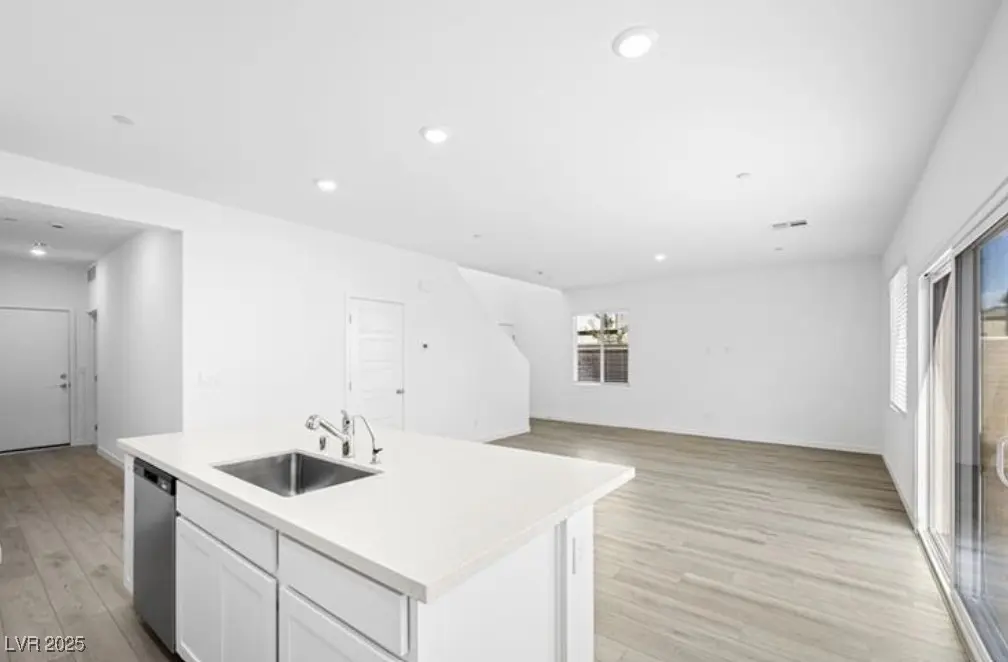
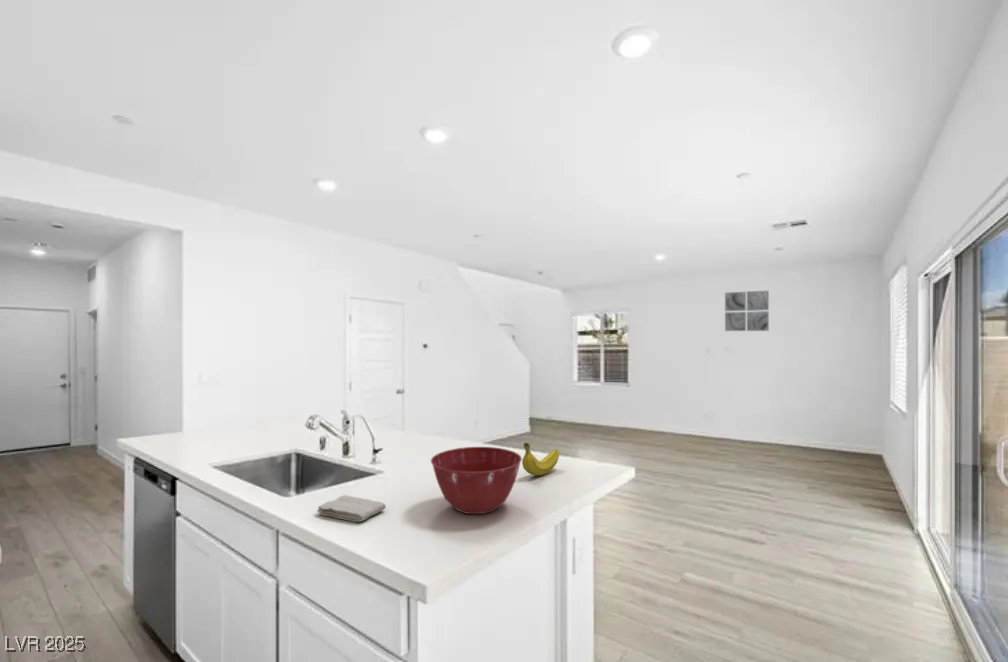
+ mixing bowl [430,446,523,515]
+ wall art [724,290,770,332]
+ washcloth [316,494,387,523]
+ fruit [521,442,560,477]
